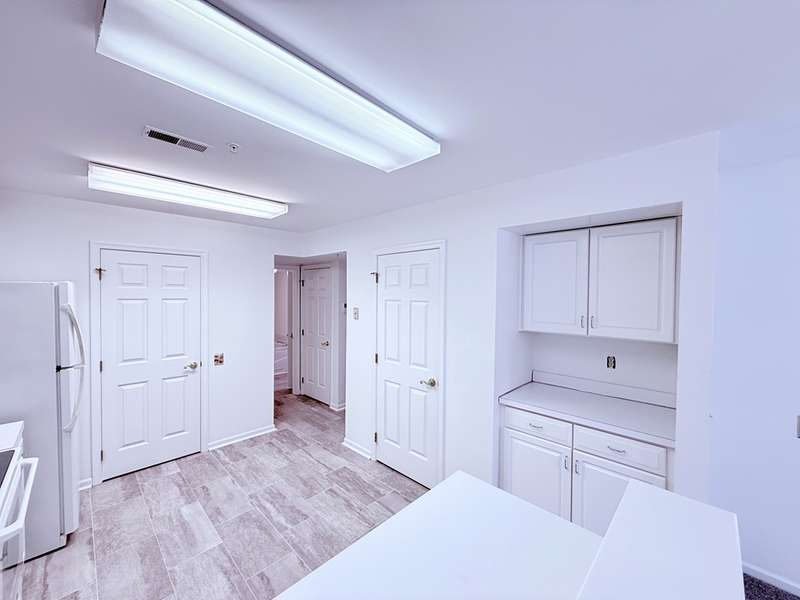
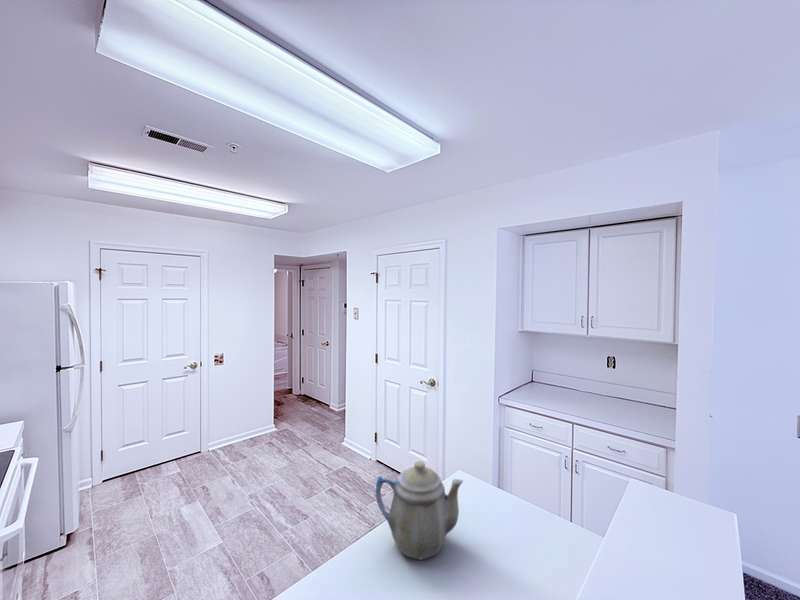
+ teapot [375,460,464,561]
